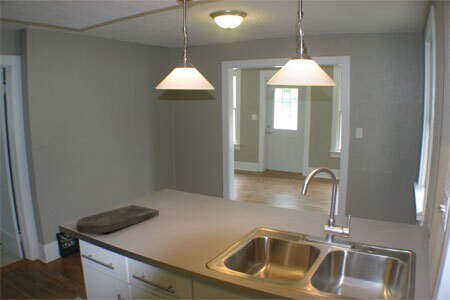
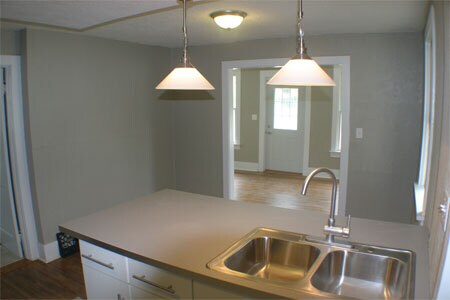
- cutting board [76,204,160,235]
